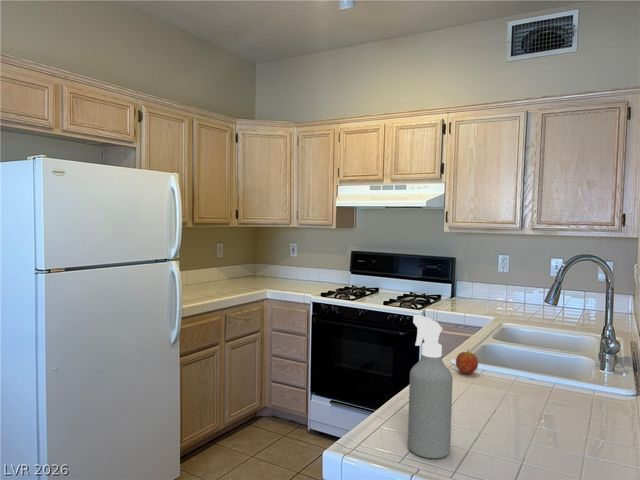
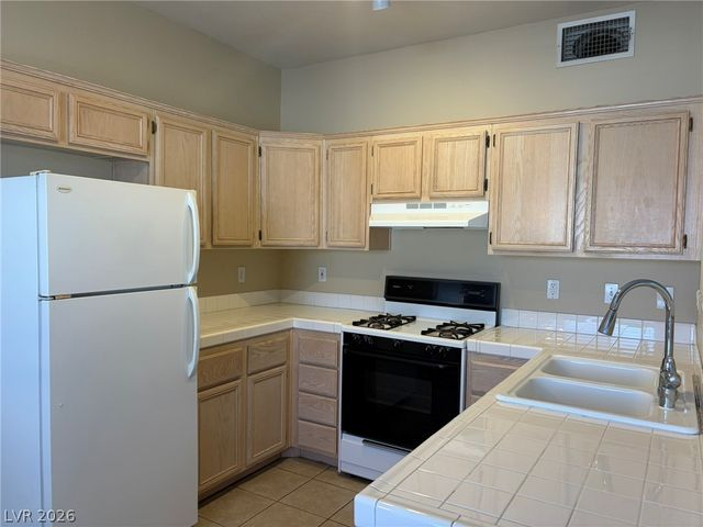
- fruit [455,349,479,375]
- spray bottle [407,315,454,460]
